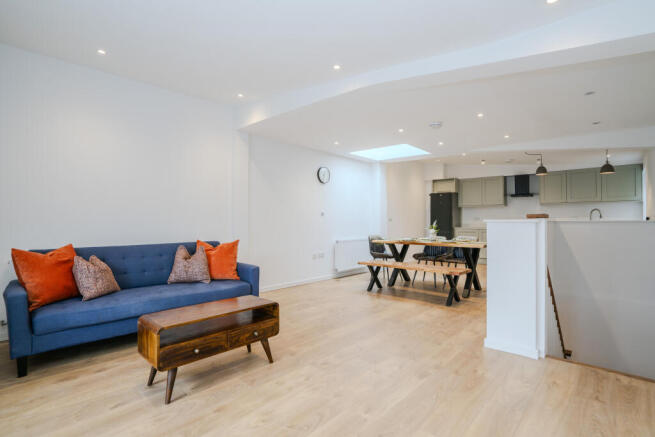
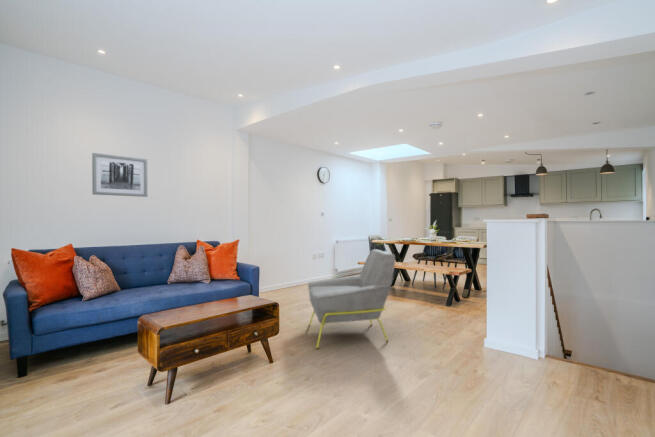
+ wall art [91,152,149,198]
+ armchair [307,248,396,350]
